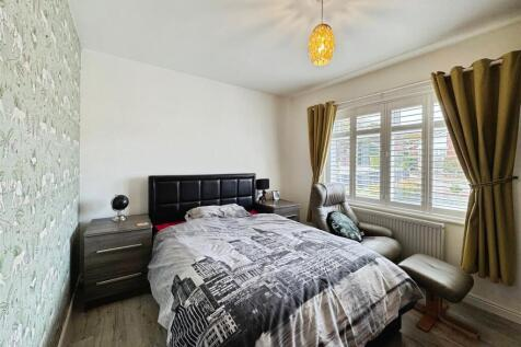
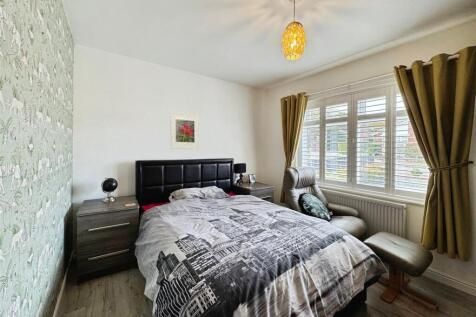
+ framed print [169,111,200,150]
